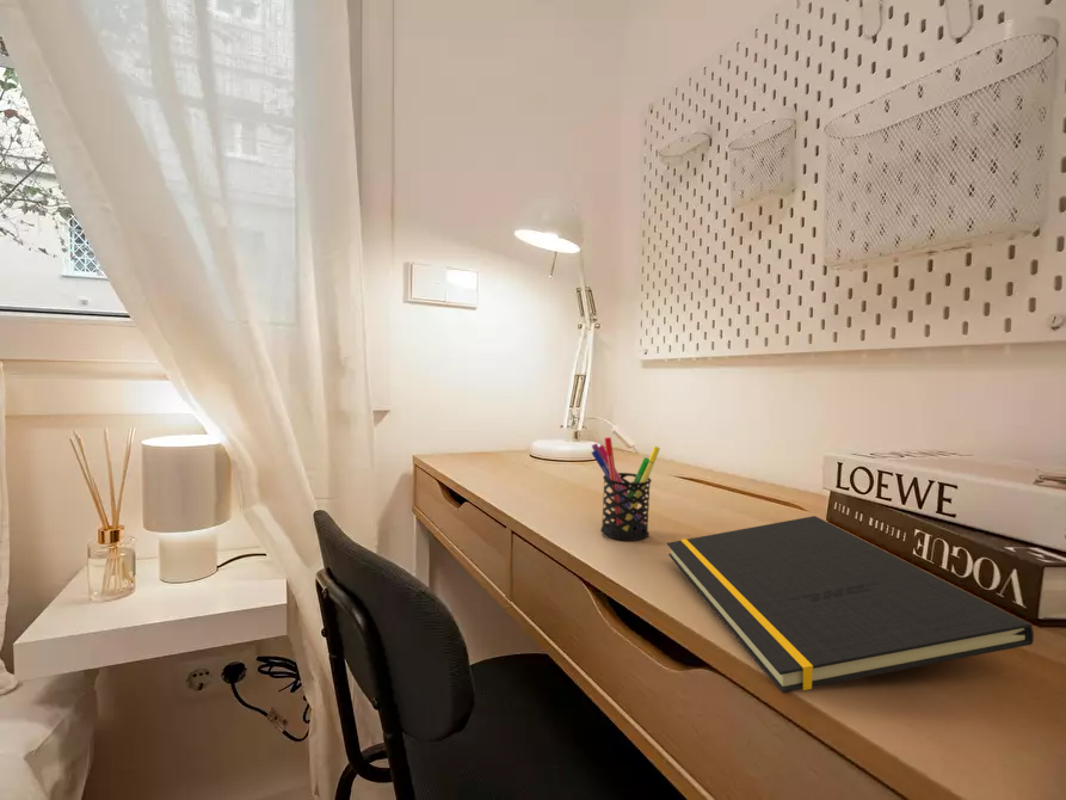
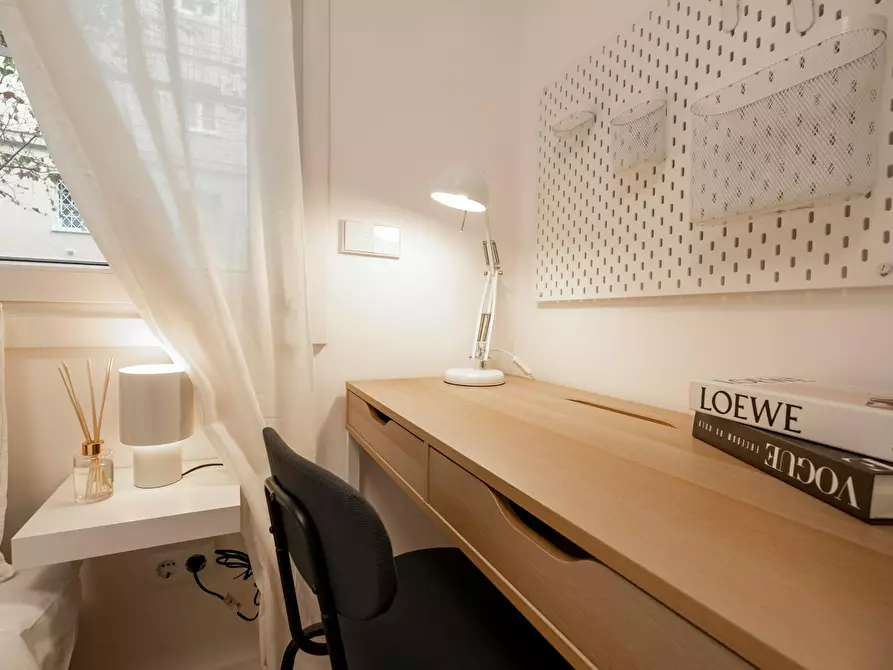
- pen holder [591,436,661,542]
- notepad [666,515,1035,694]
